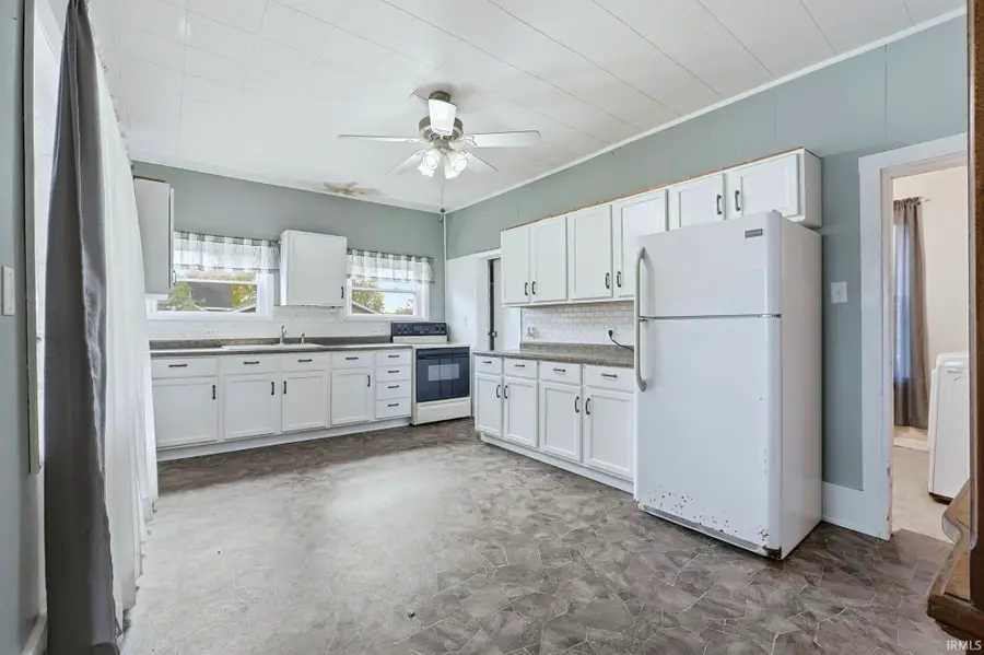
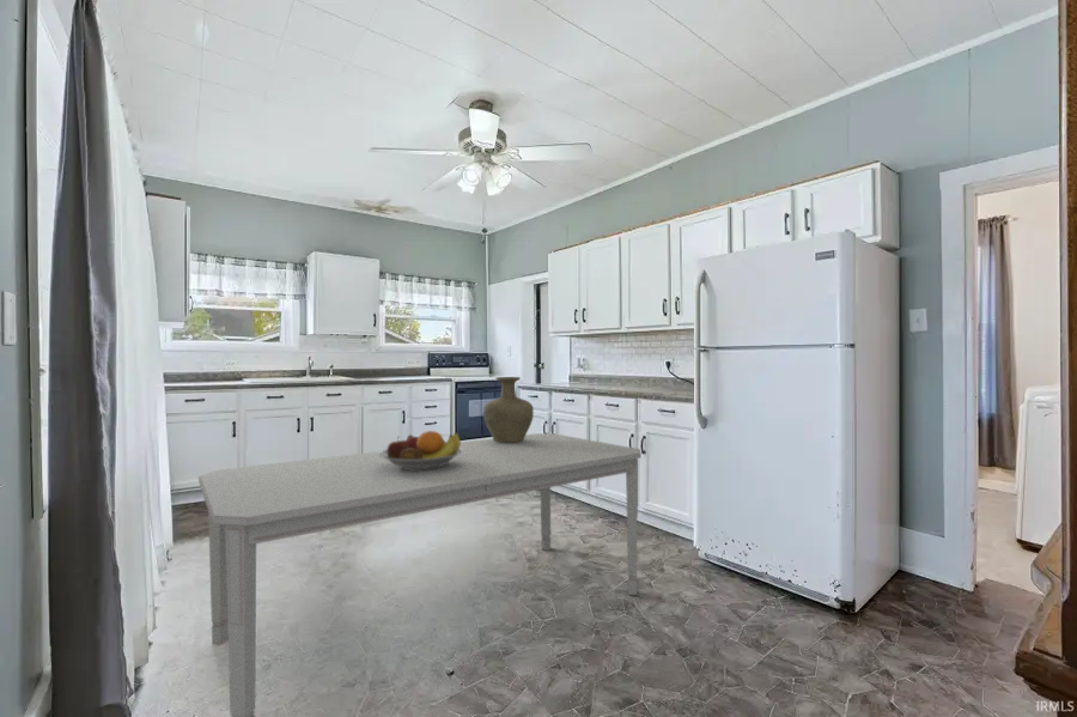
+ vase [482,376,535,443]
+ dining table [197,432,643,717]
+ fruit bowl [378,430,463,470]
